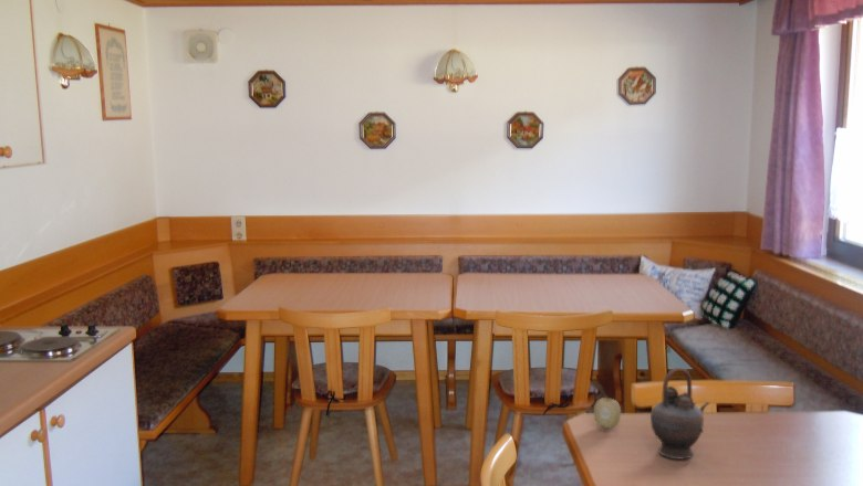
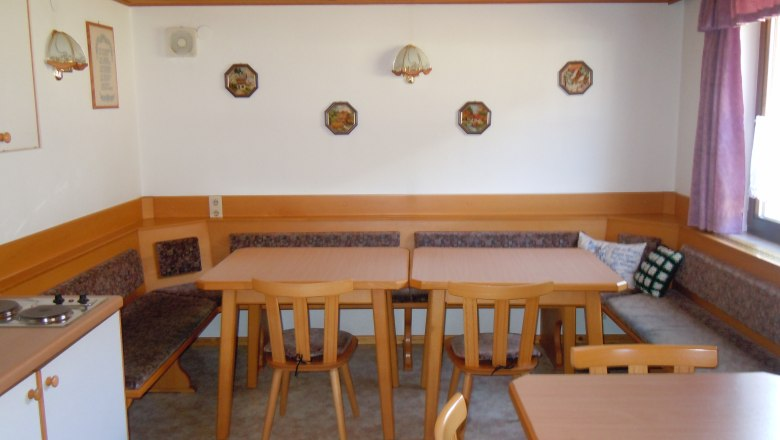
- teapot [649,366,710,459]
- fruit [593,397,622,430]
